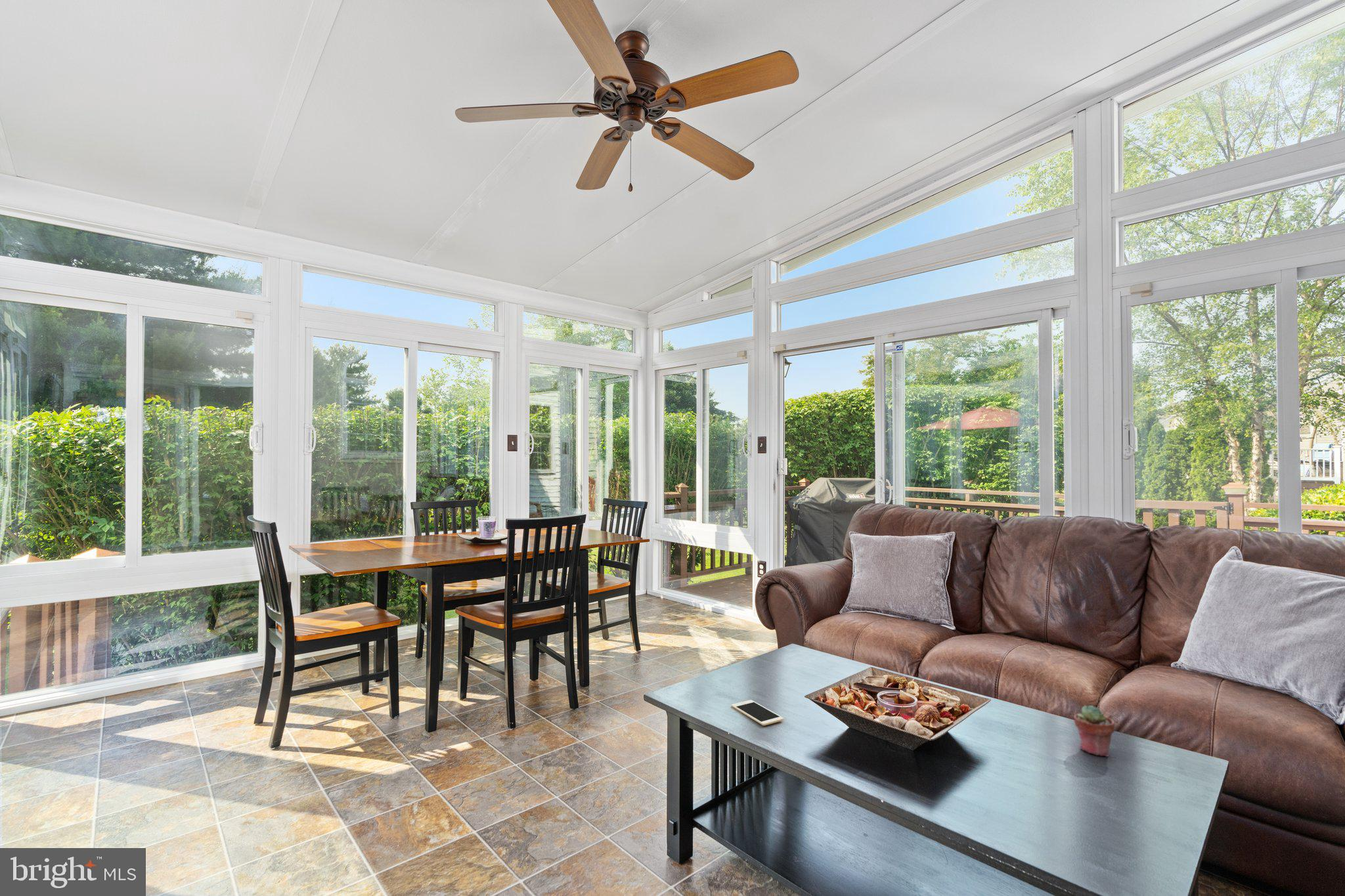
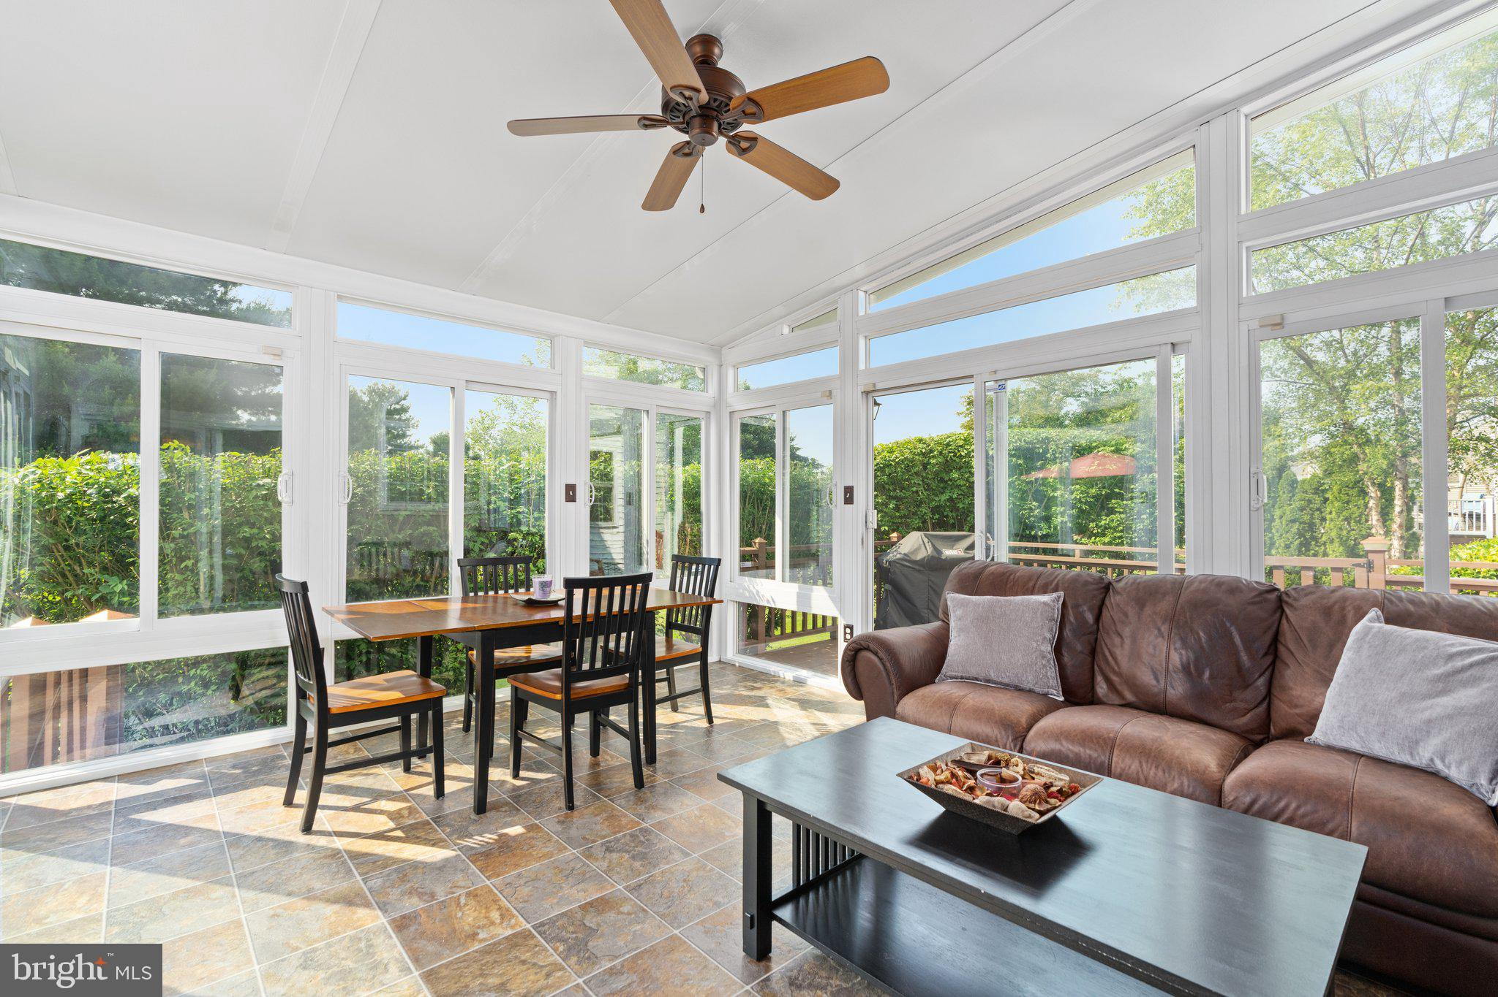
- potted succulent [1073,704,1115,757]
- cell phone [731,699,784,726]
